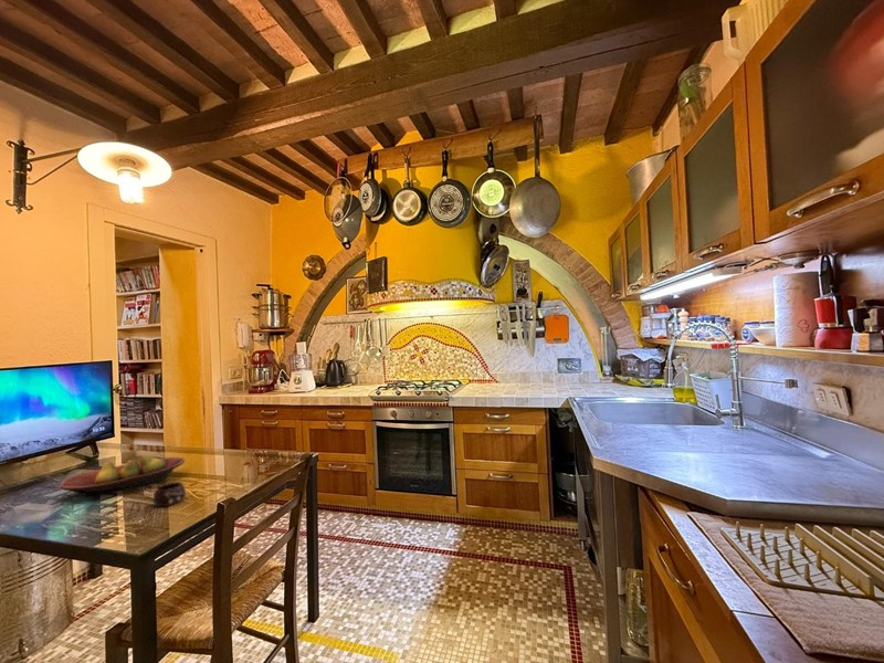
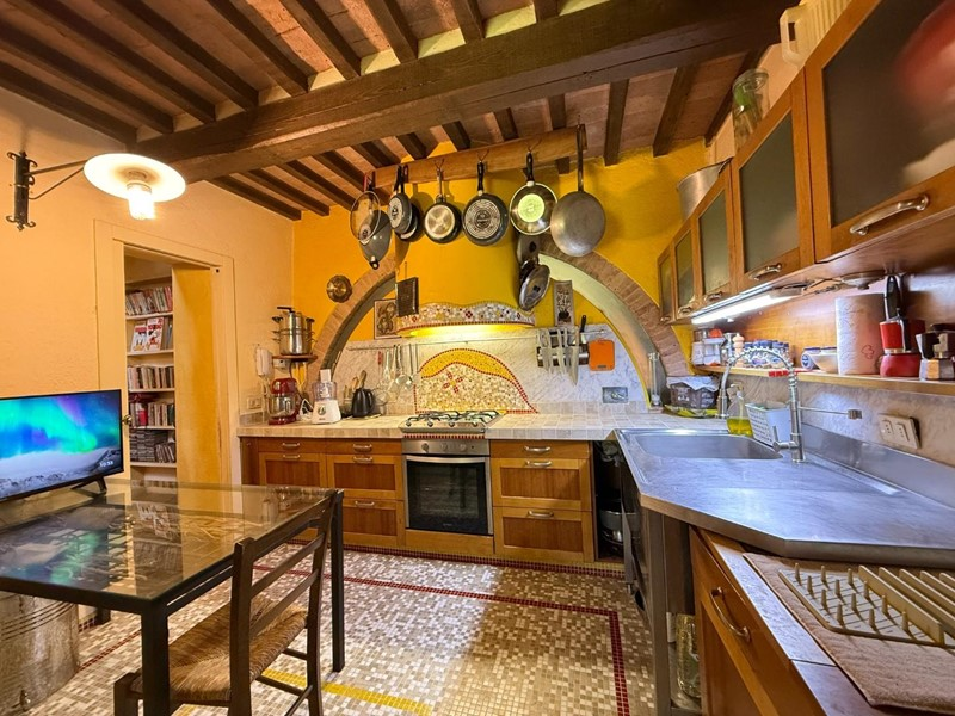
- fruit bowl [59,454,186,497]
- mug [152,481,187,507]
